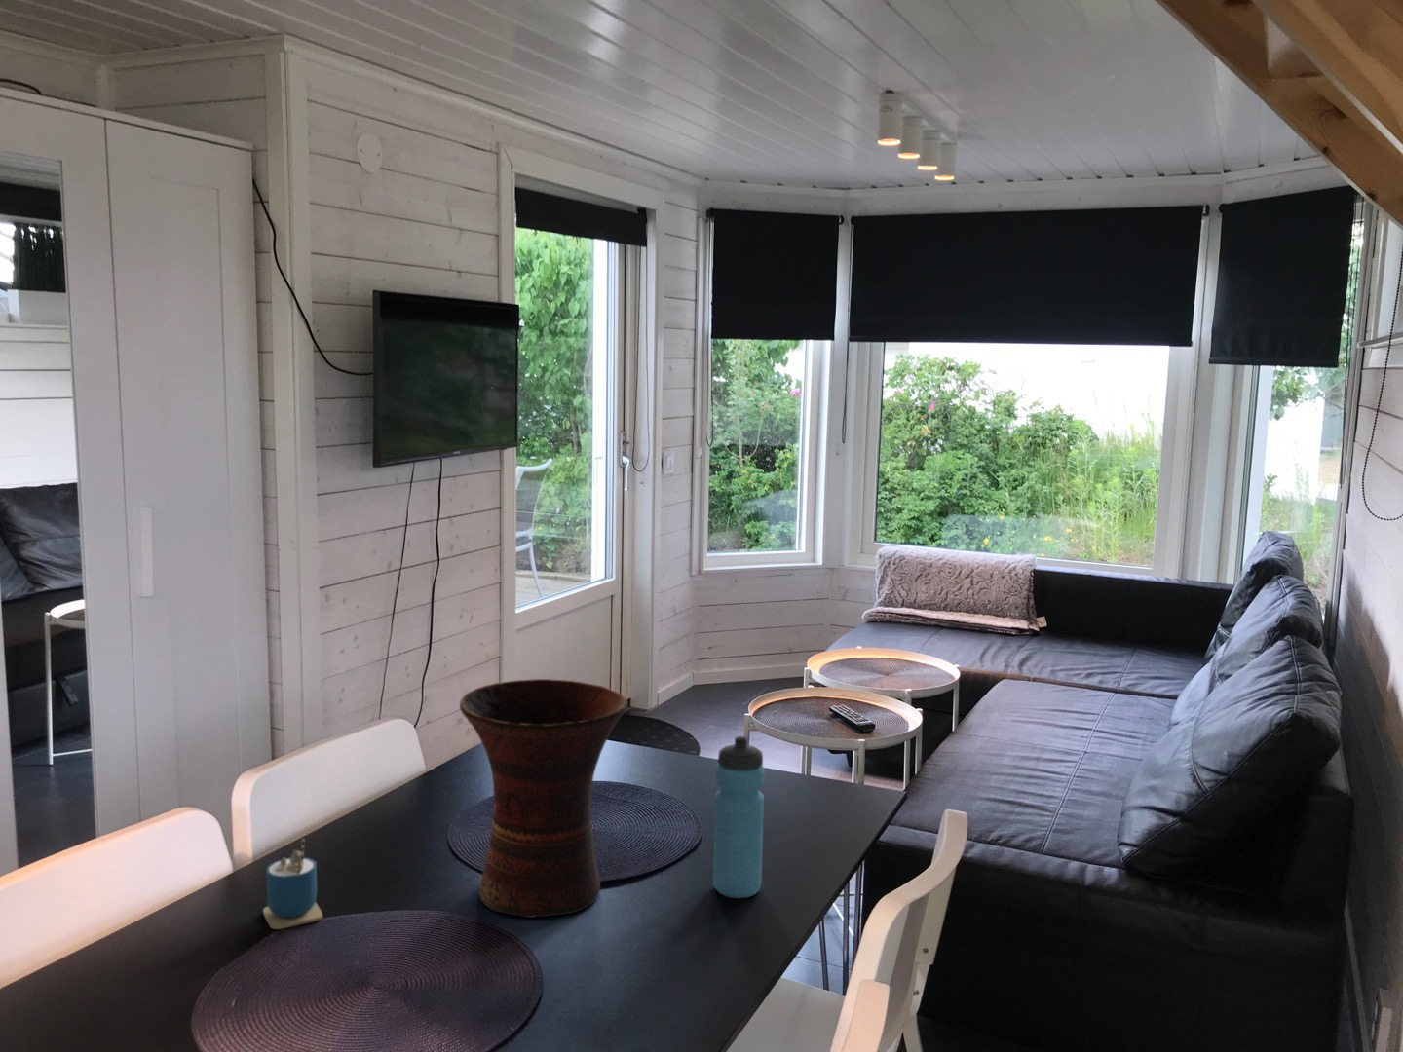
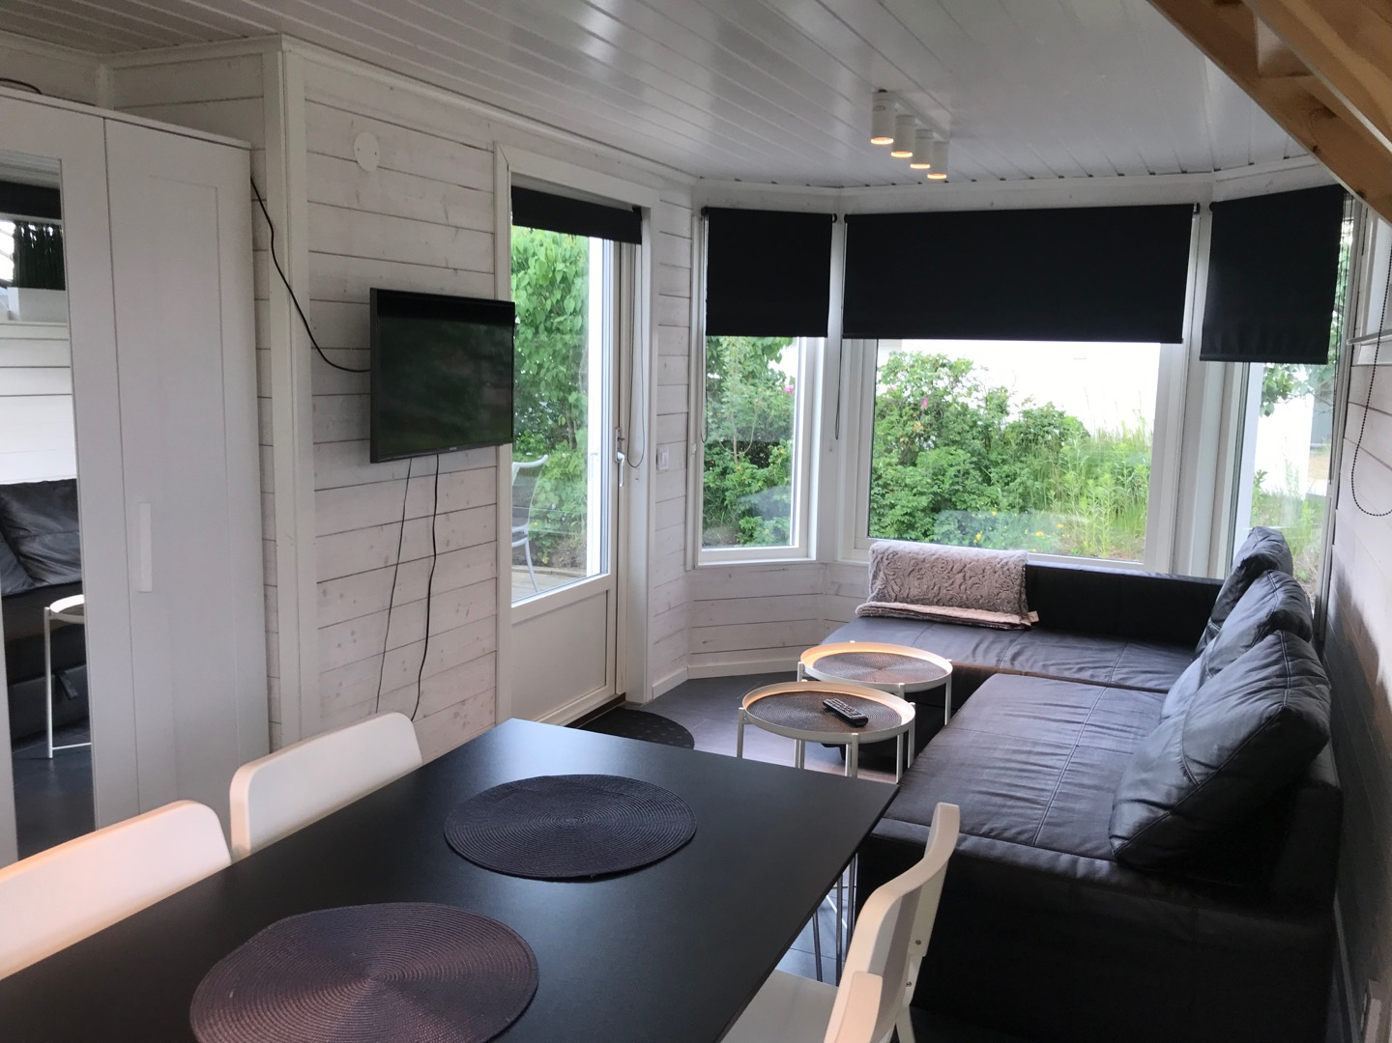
- vase [458,678,629,918]
- water bottle [713,736,764,900]
- cup [262,837,324,930]
